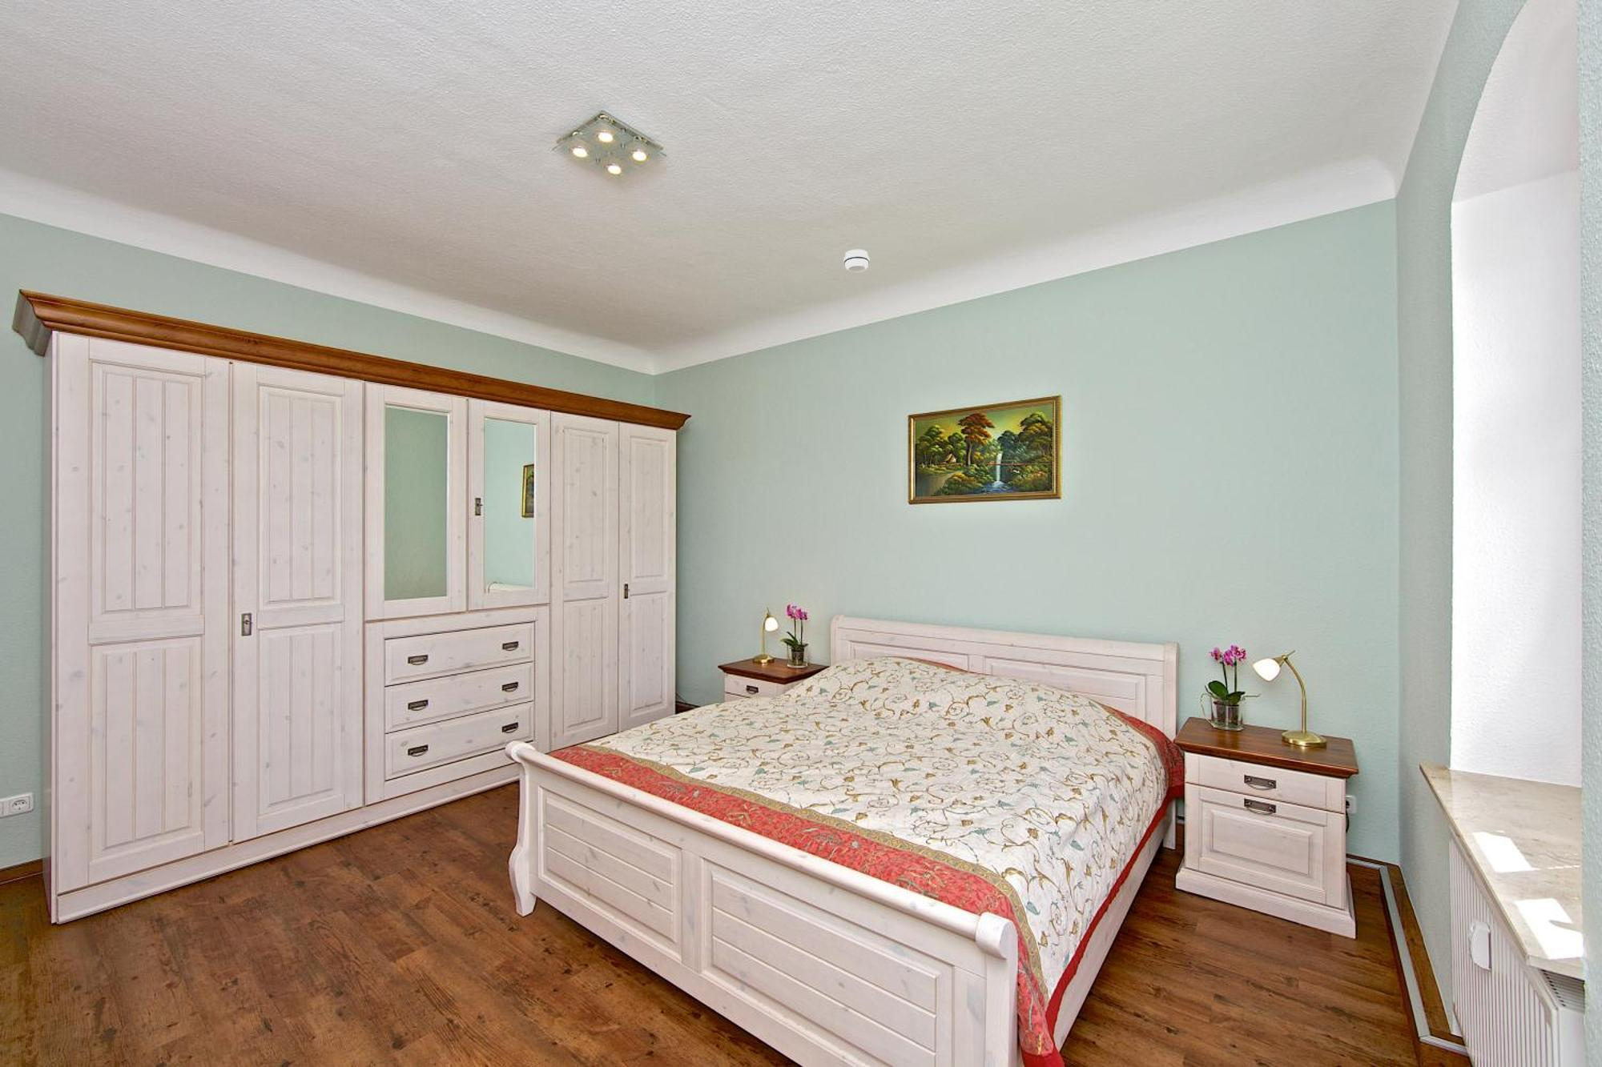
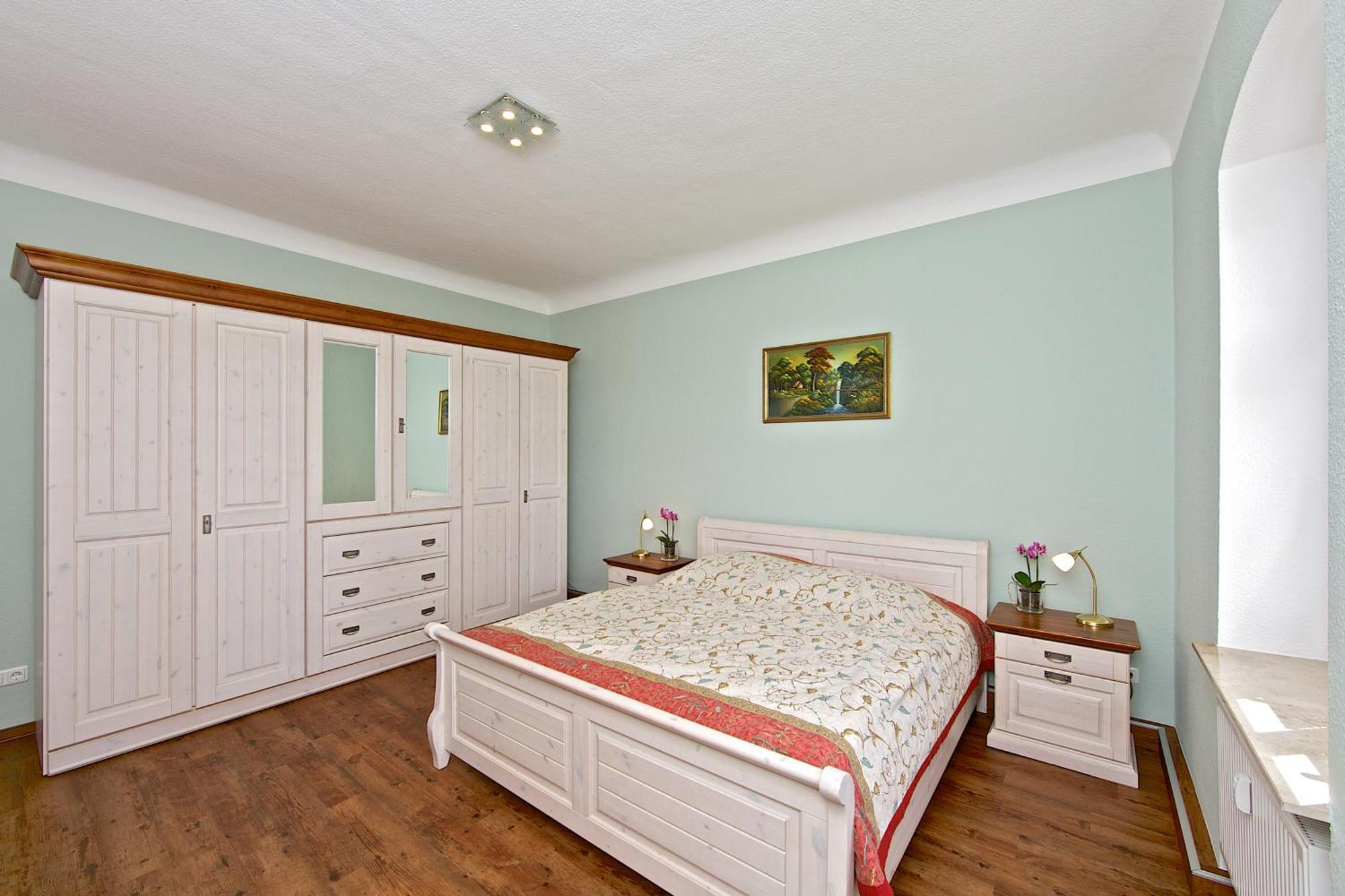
- smoke detector [842,249,871,273]
